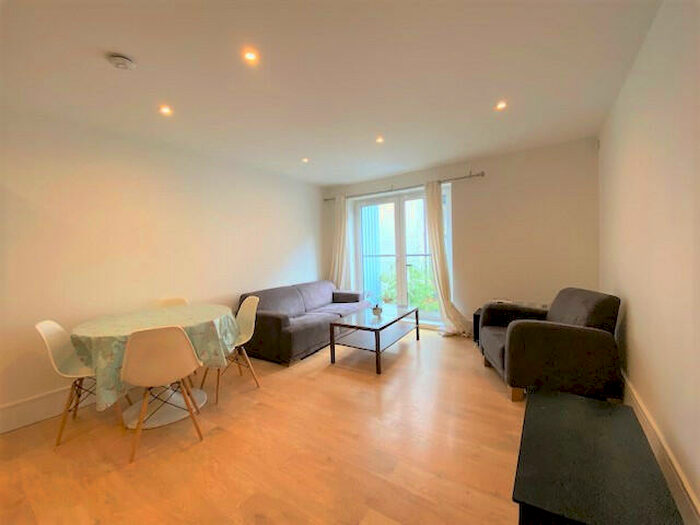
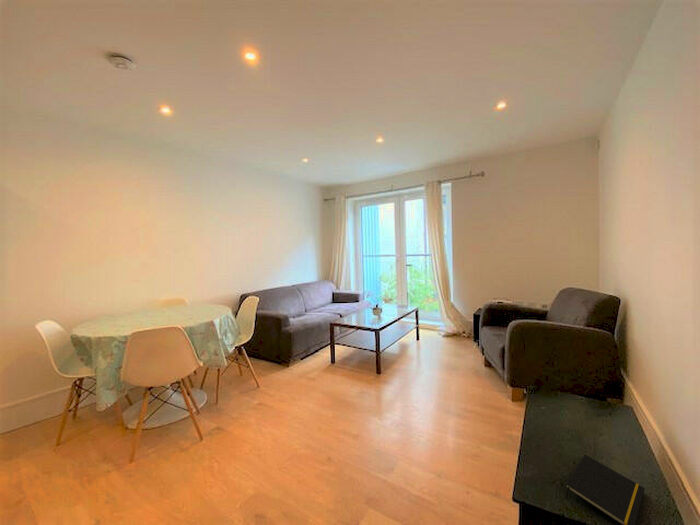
+ notepad [564,454,646,525]
